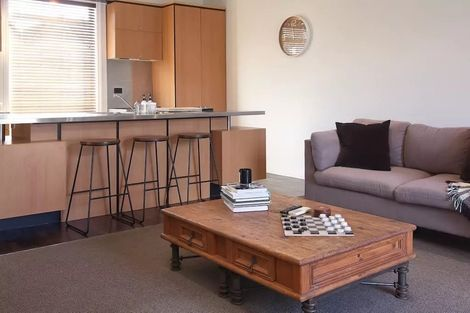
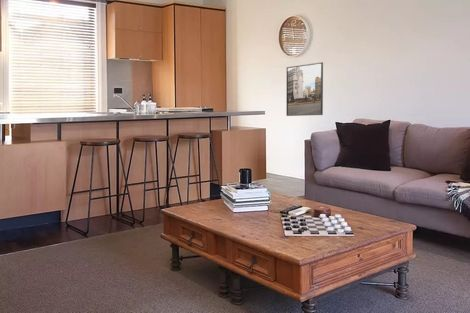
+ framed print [285,61,324,117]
